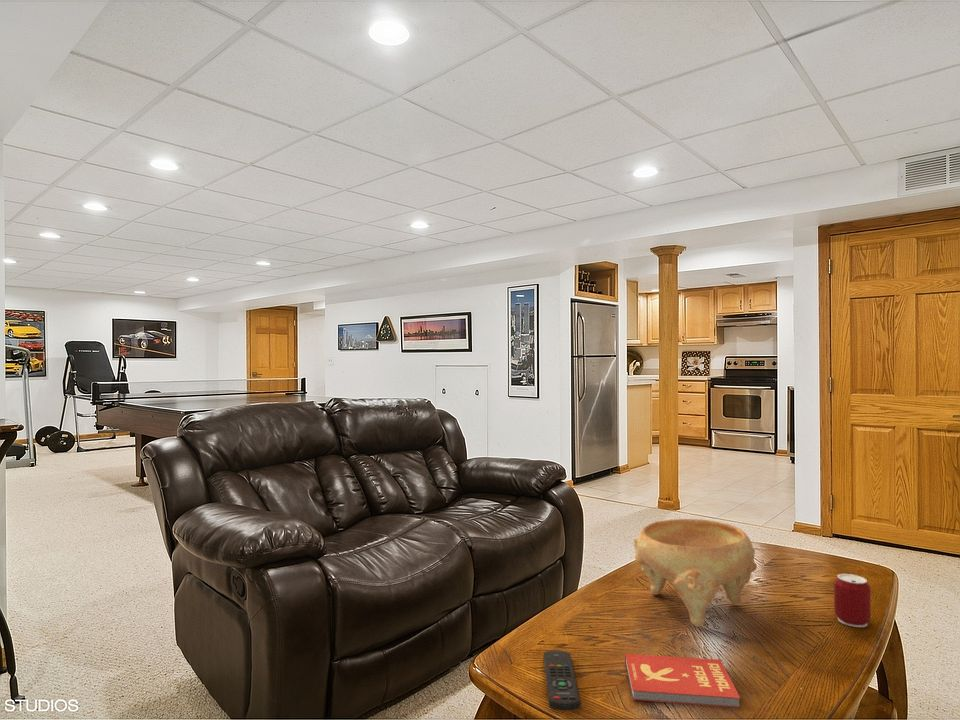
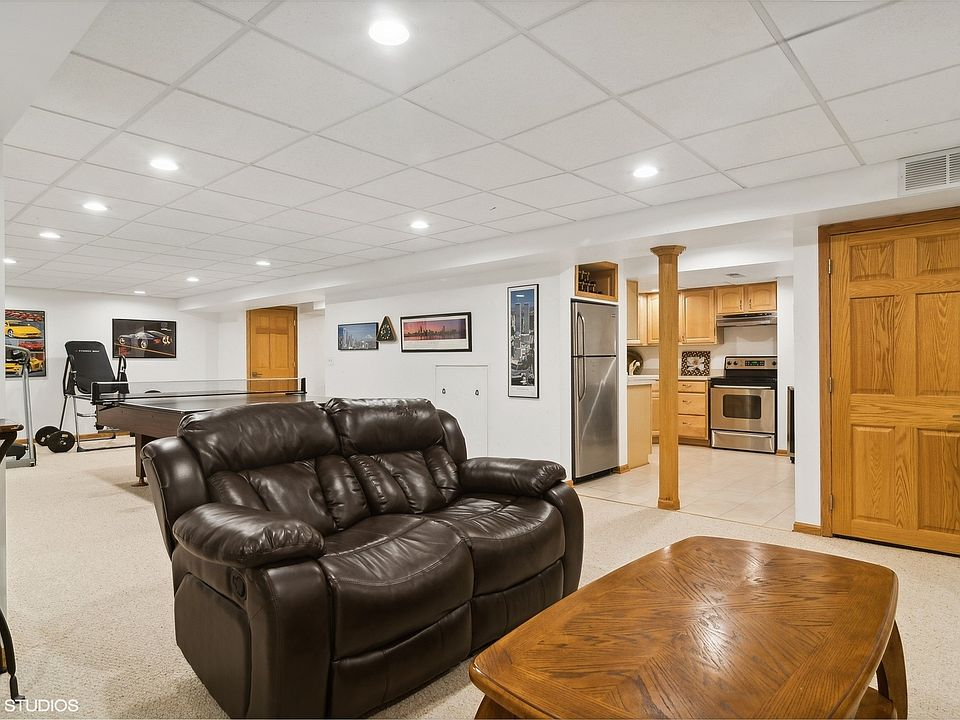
- can [833,573,872,628]
- book [624,653,741,709]
- remote control [543,650,581,711]
- decorative bowl [633,518,758,628]
